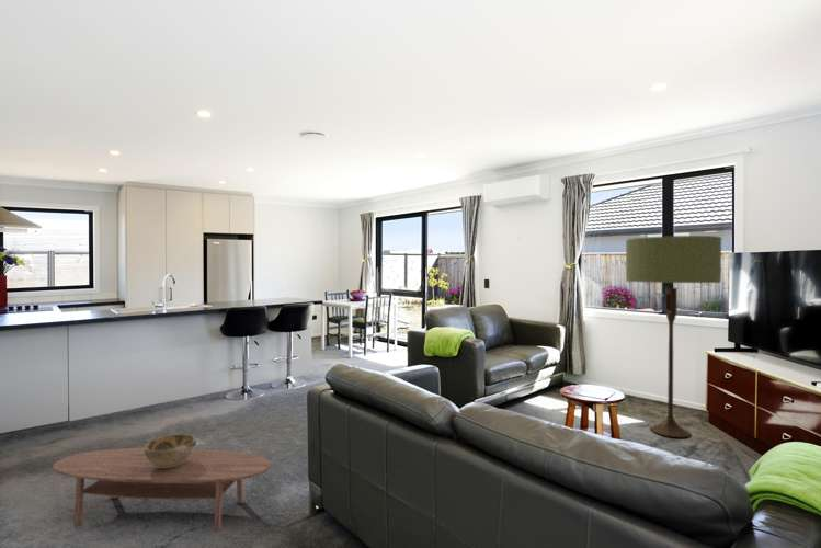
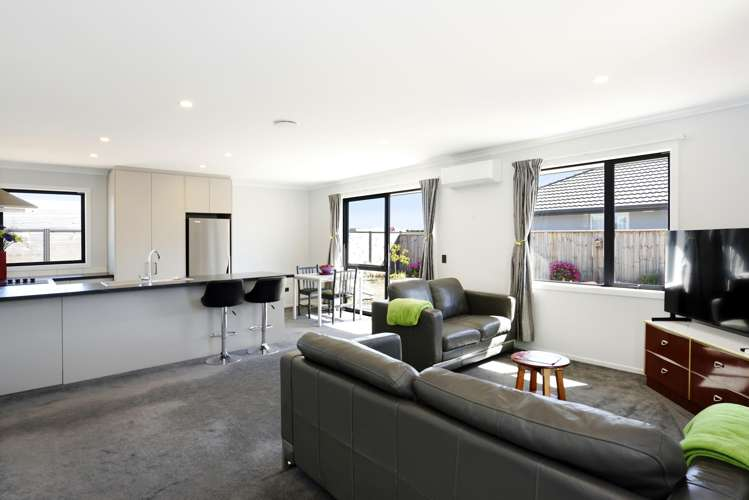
- floor lamp [625,235,722,438]
- coffee table [52,447,272,532]
- decorative bowl [144,433,197,468]
